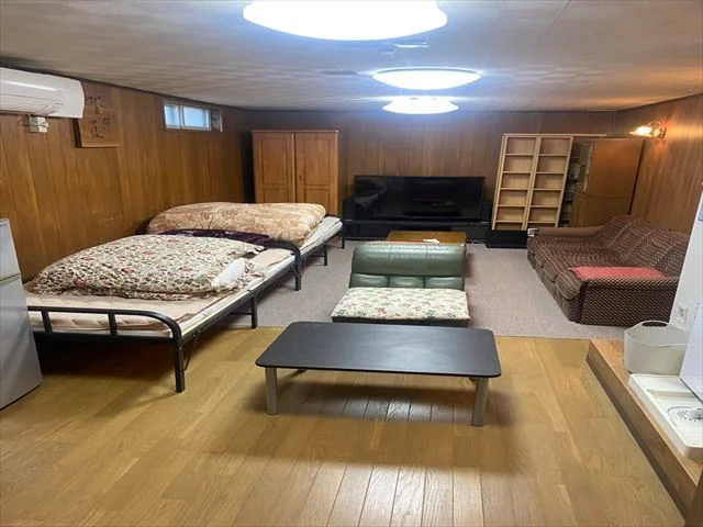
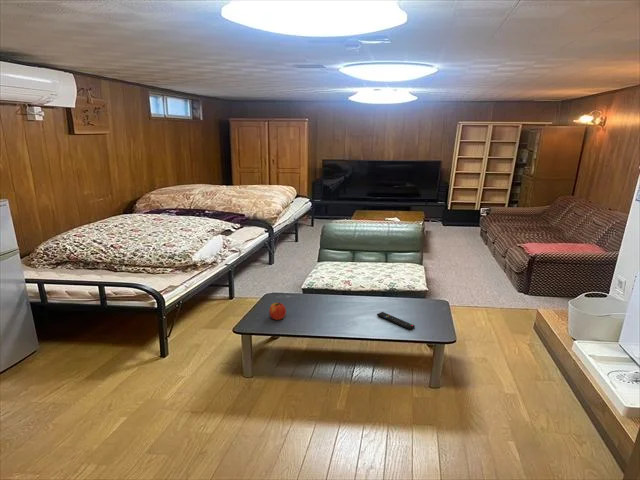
+ remote control [376,311,416,331]
+ apple [269,302,287,321]
